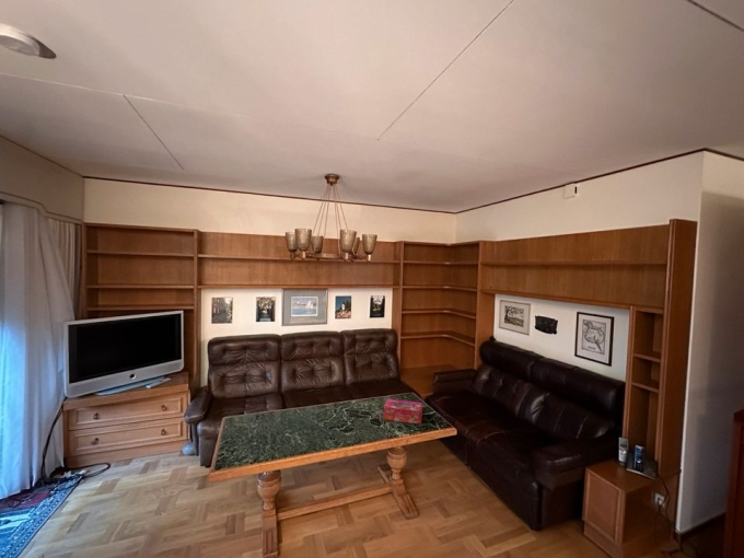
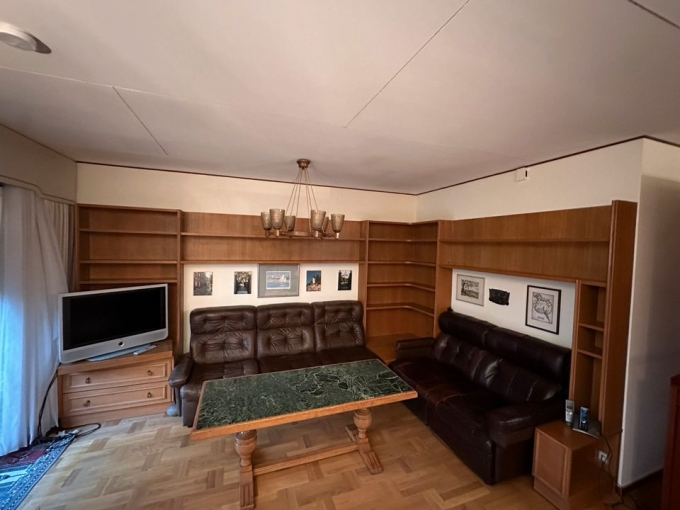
- tissue box [383,398,423,425]
